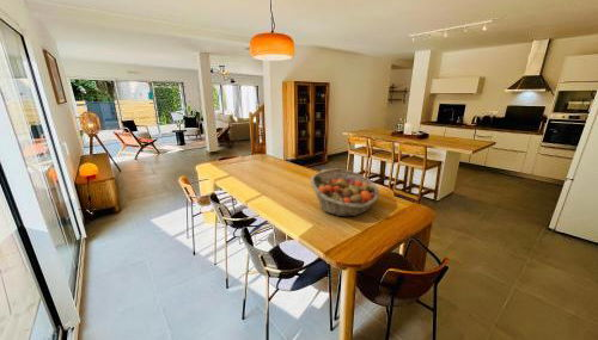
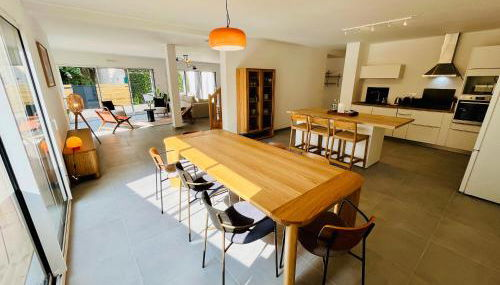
- fruit basket [309,167,380,217]
